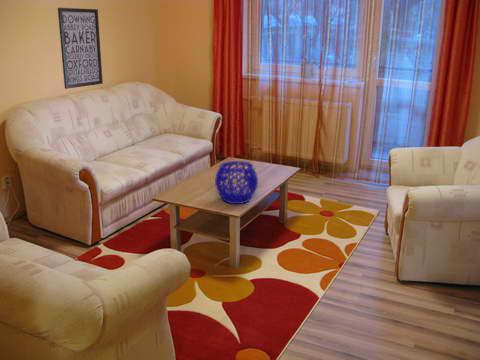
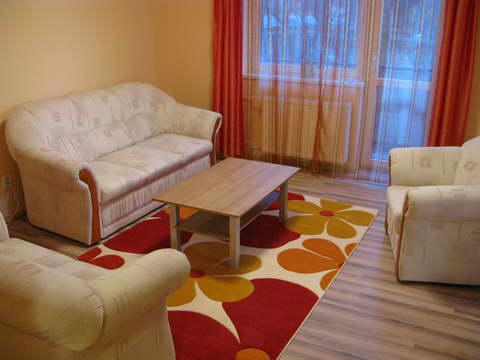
- decorative bowl [214,160,259,205]
- wall art [57,7,104,90]
